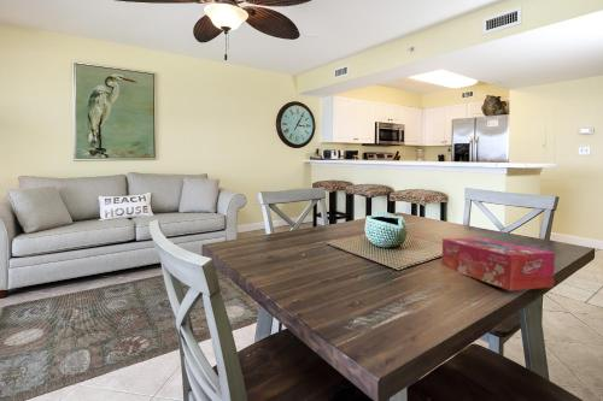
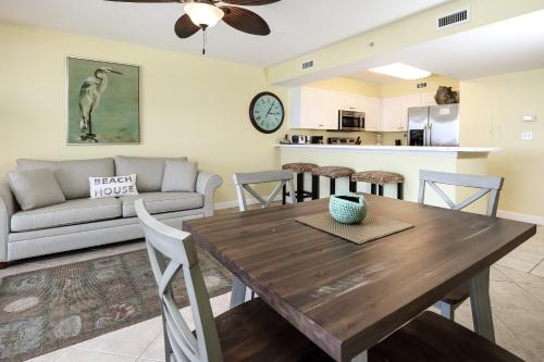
- tissue box [441,236,556,291]
